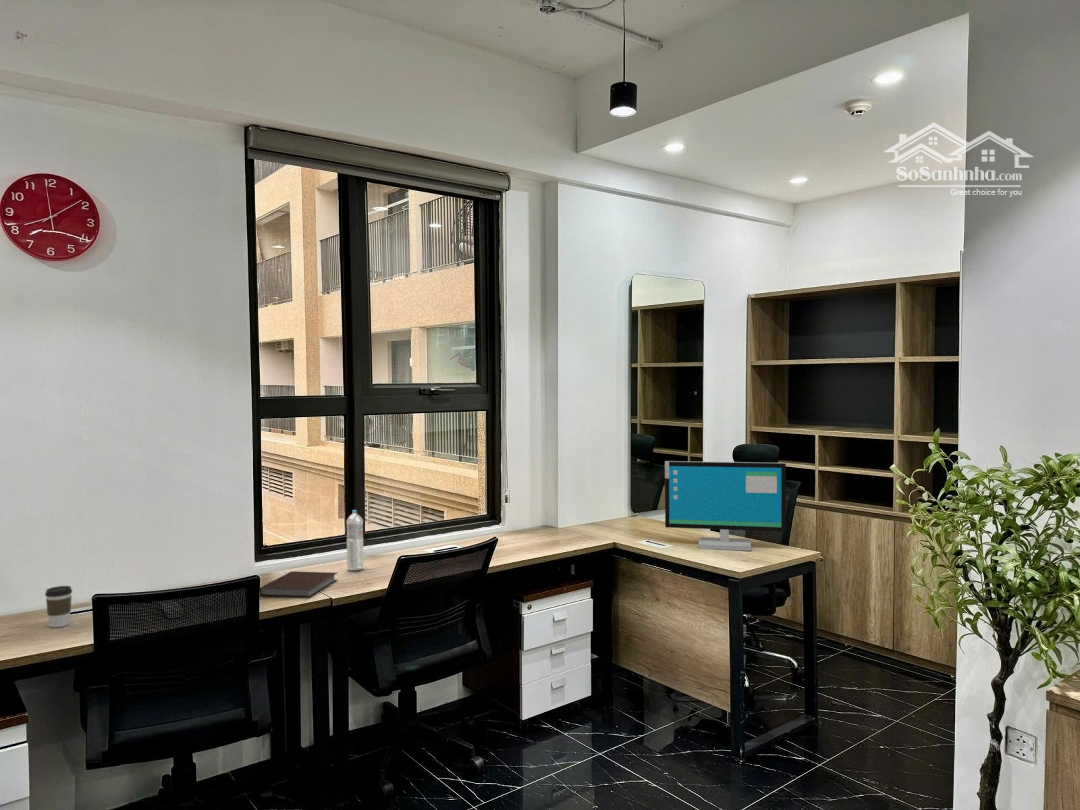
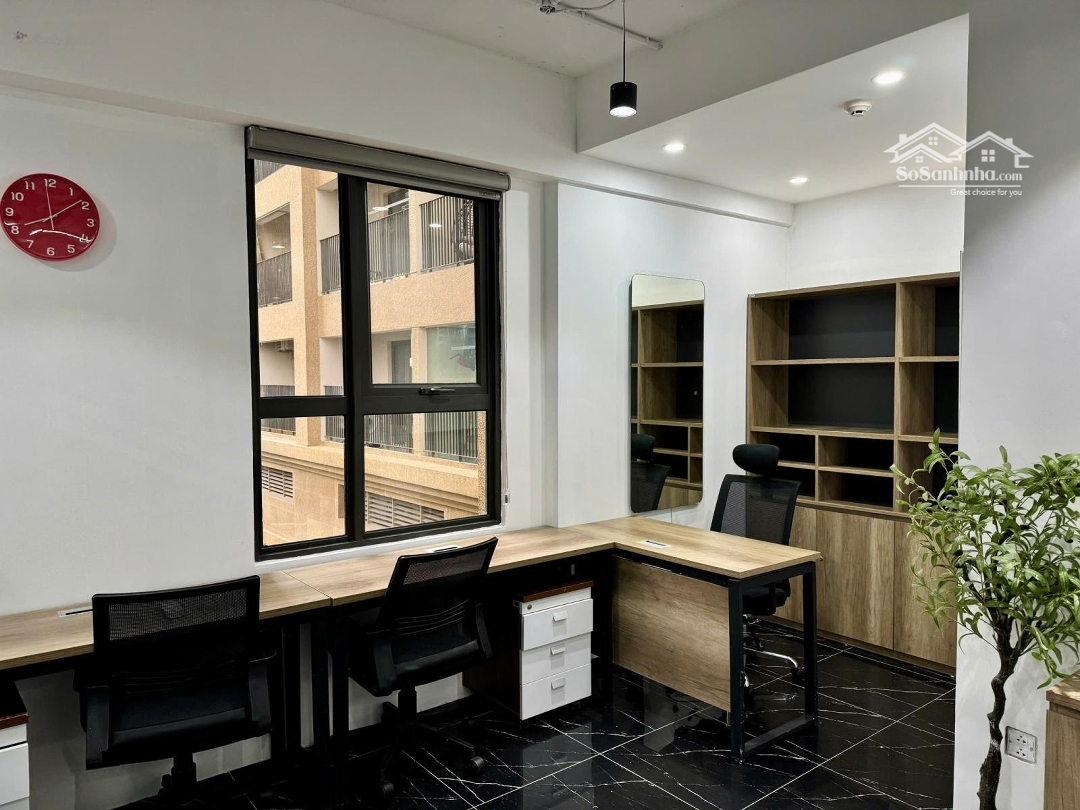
- water bottle [345,509,365,572]
- computer monitor [664,460,787,552]
- coffee cup [44,585,73,629]
- notebook [259,571,338,599]
